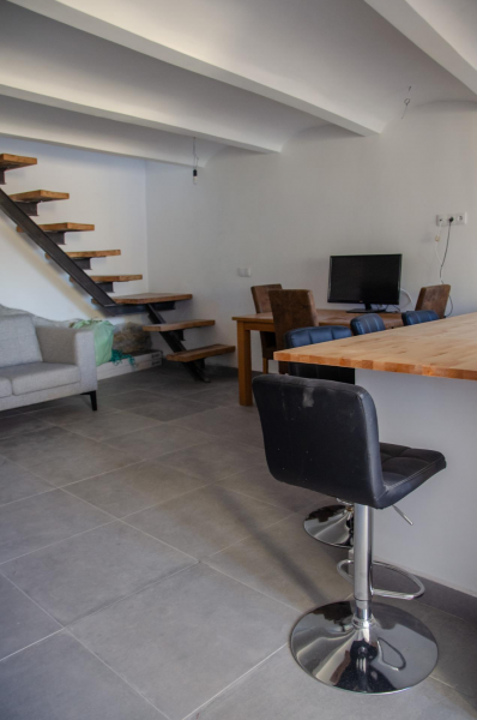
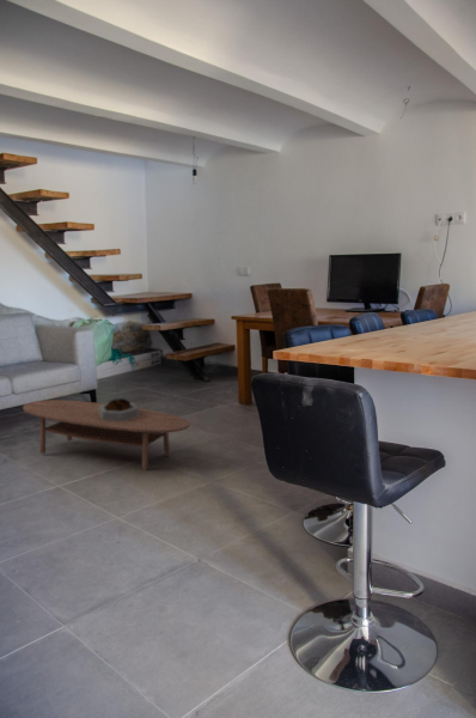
+ coffee table [22,398,191,471]
+ decorative bowl [99,397,139,421]
